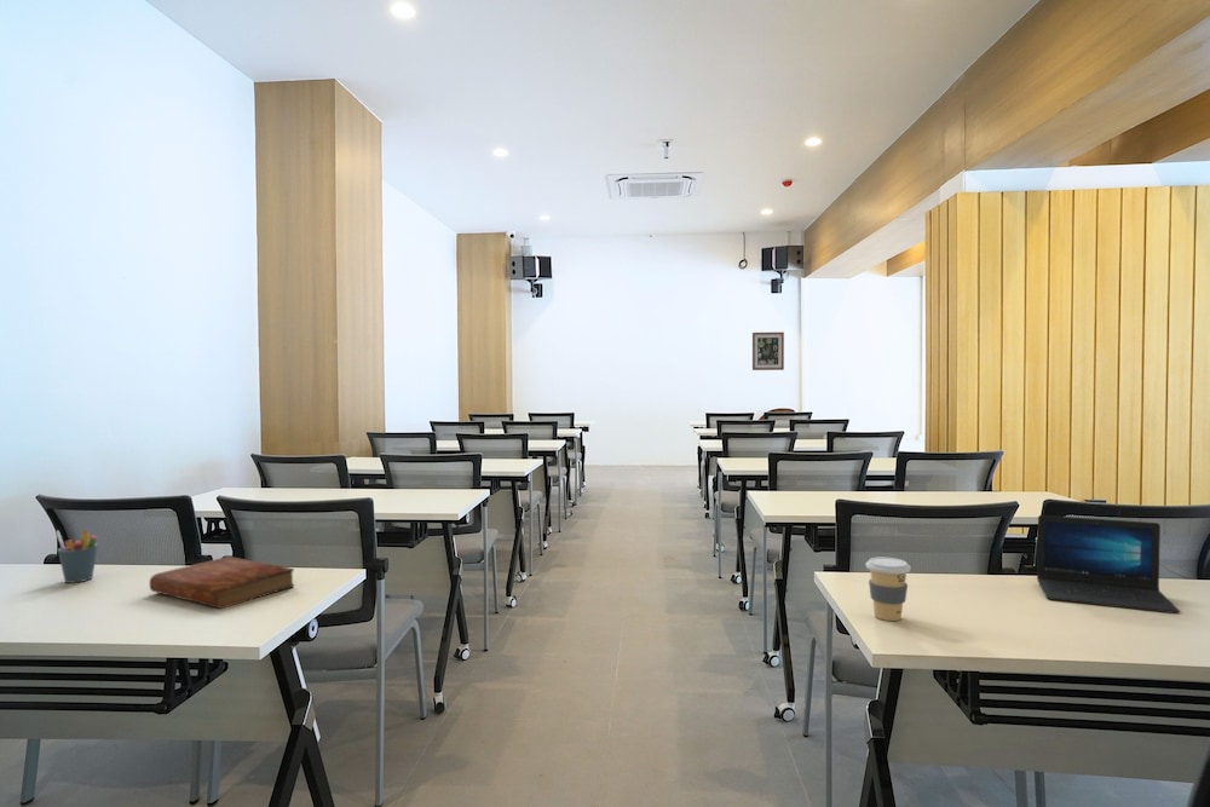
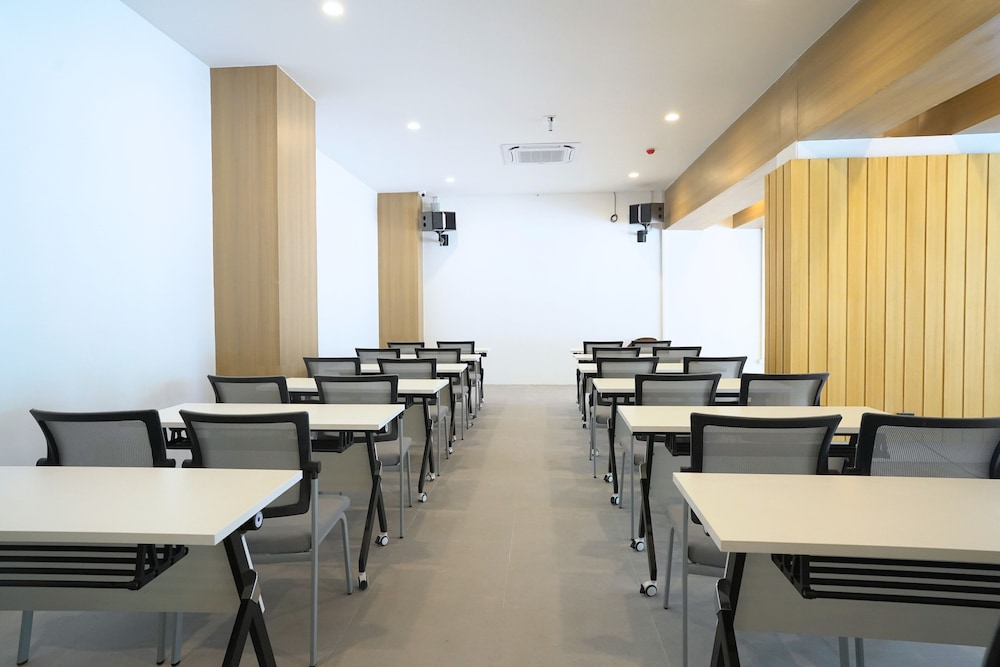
- wall art [751,332,785,371]
- laptop [1036,514,1181,615]
- coffee cup [865,557,911,622]
- bible [149,555,295,610]
- pen holder [54,529,99,584]
